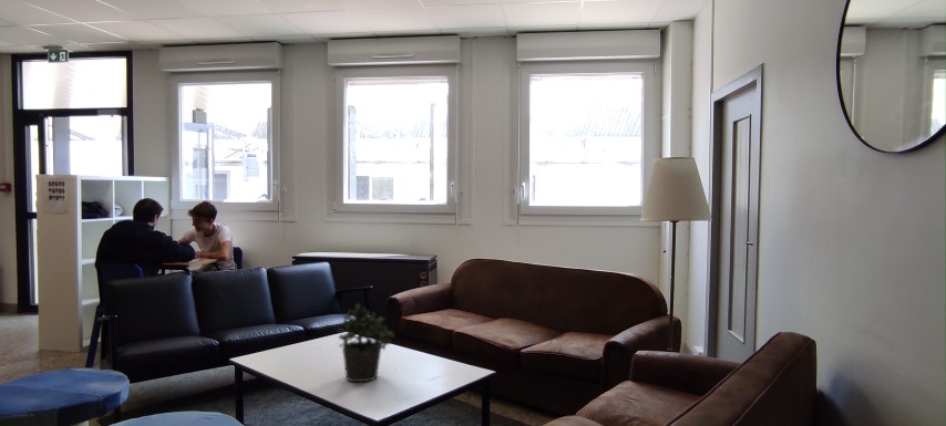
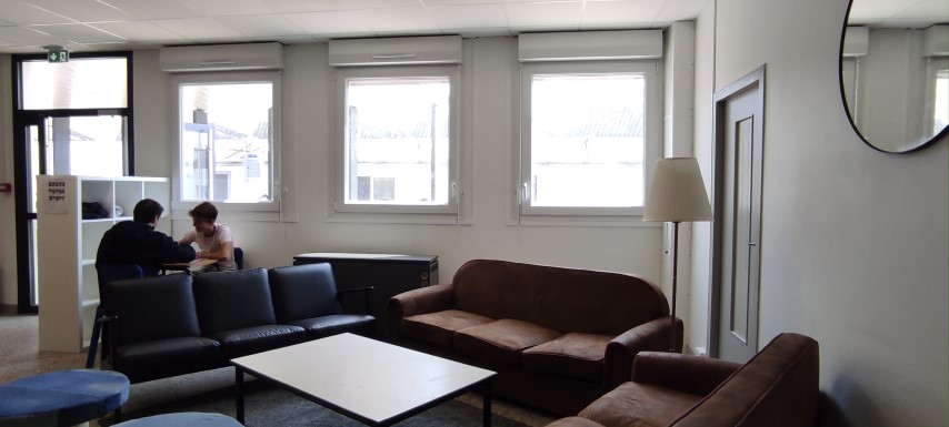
- potted plant [336,302,394,384]
